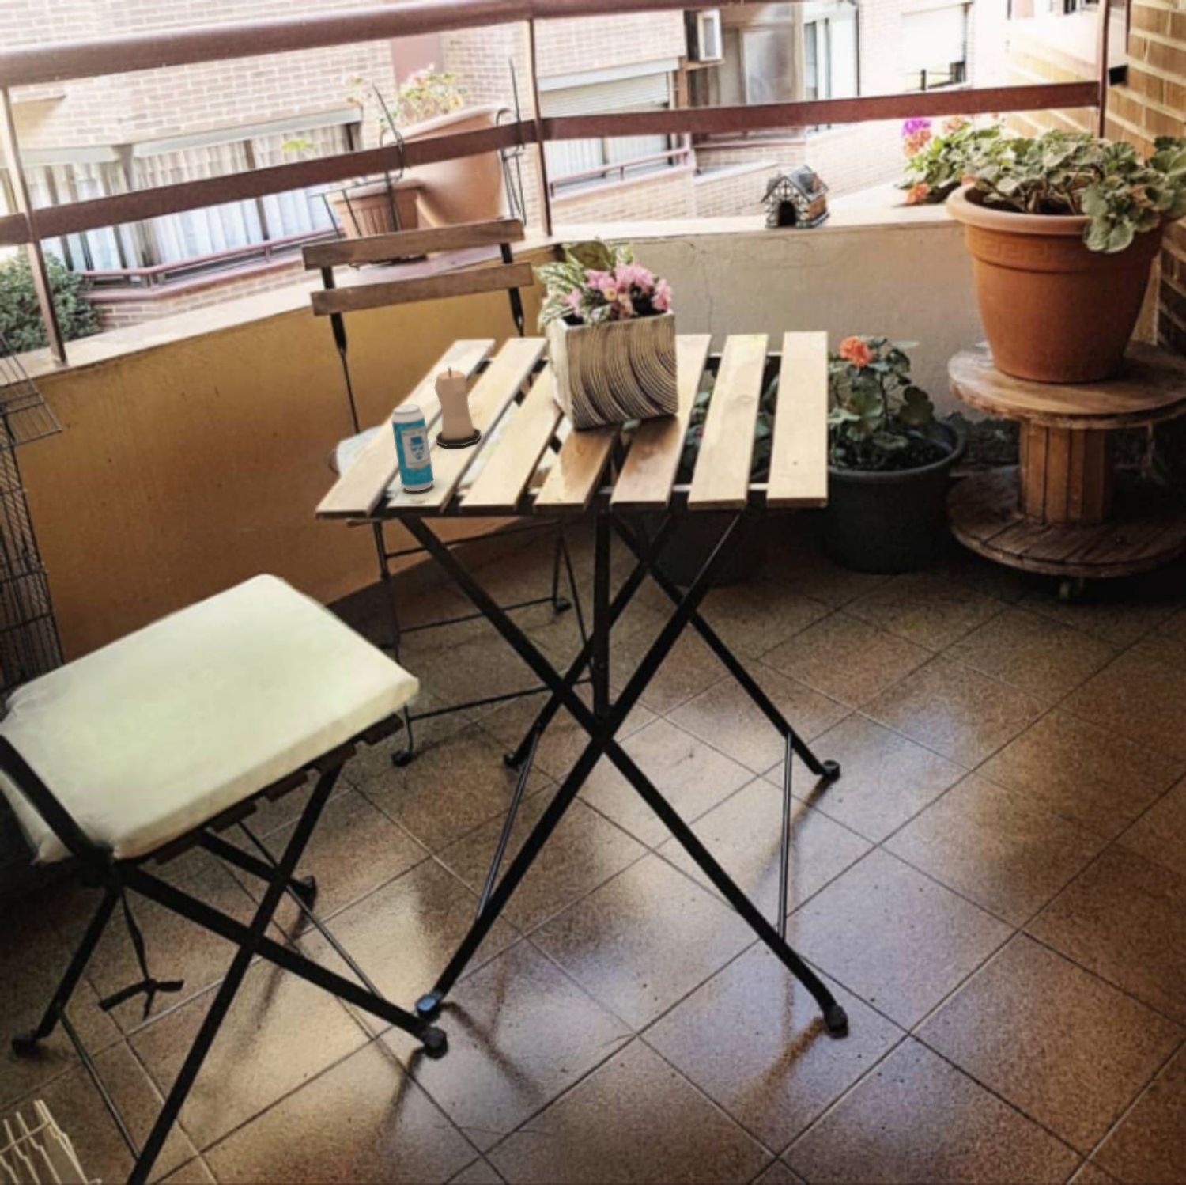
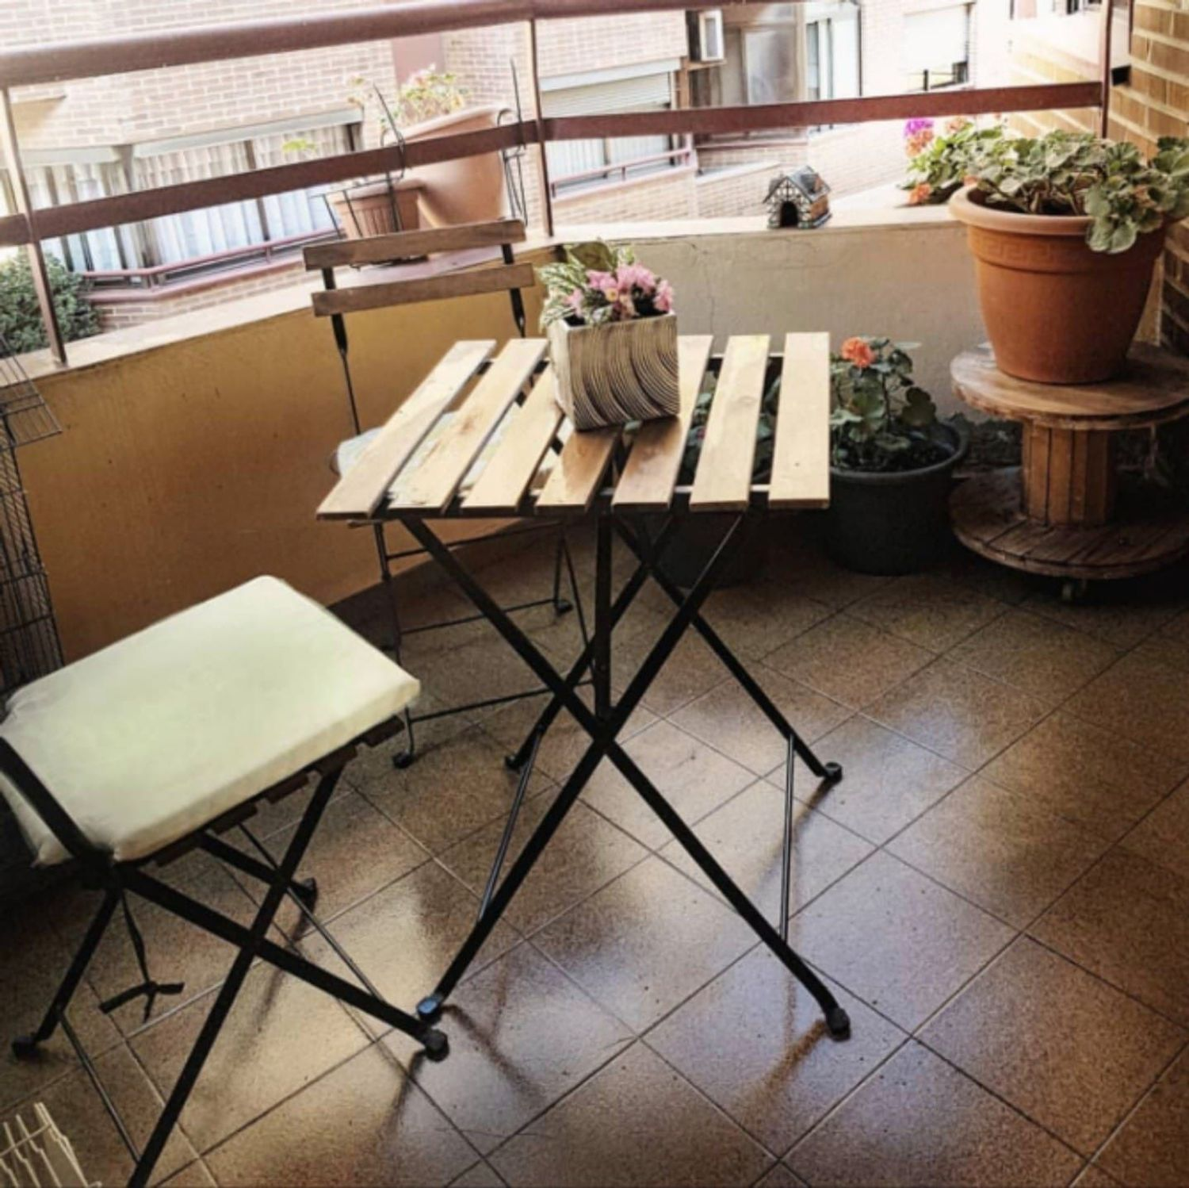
- candle [433,367,482,447]
- beverage can [391,405,435,492]
